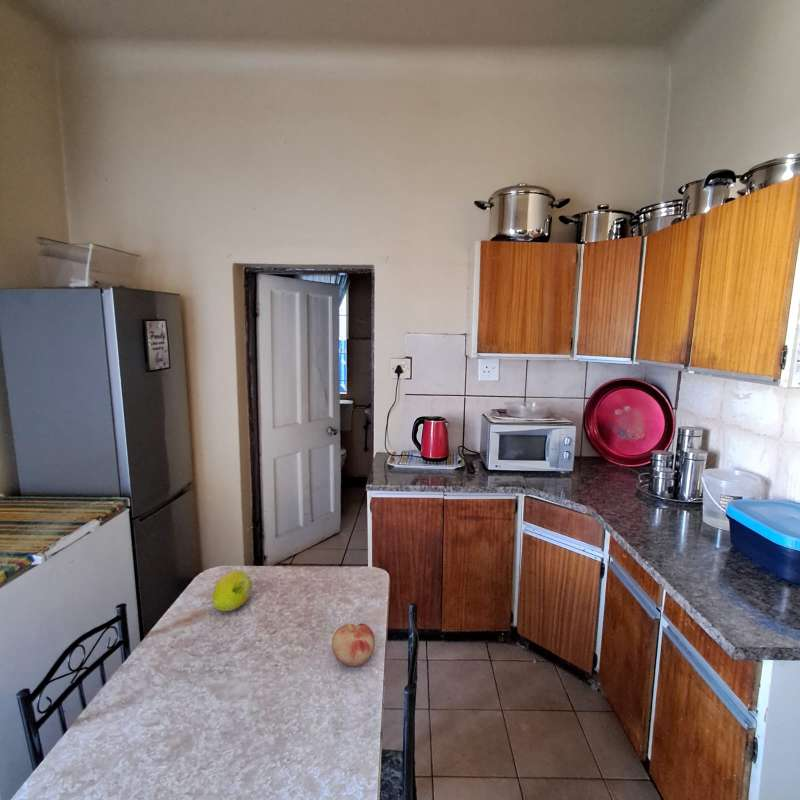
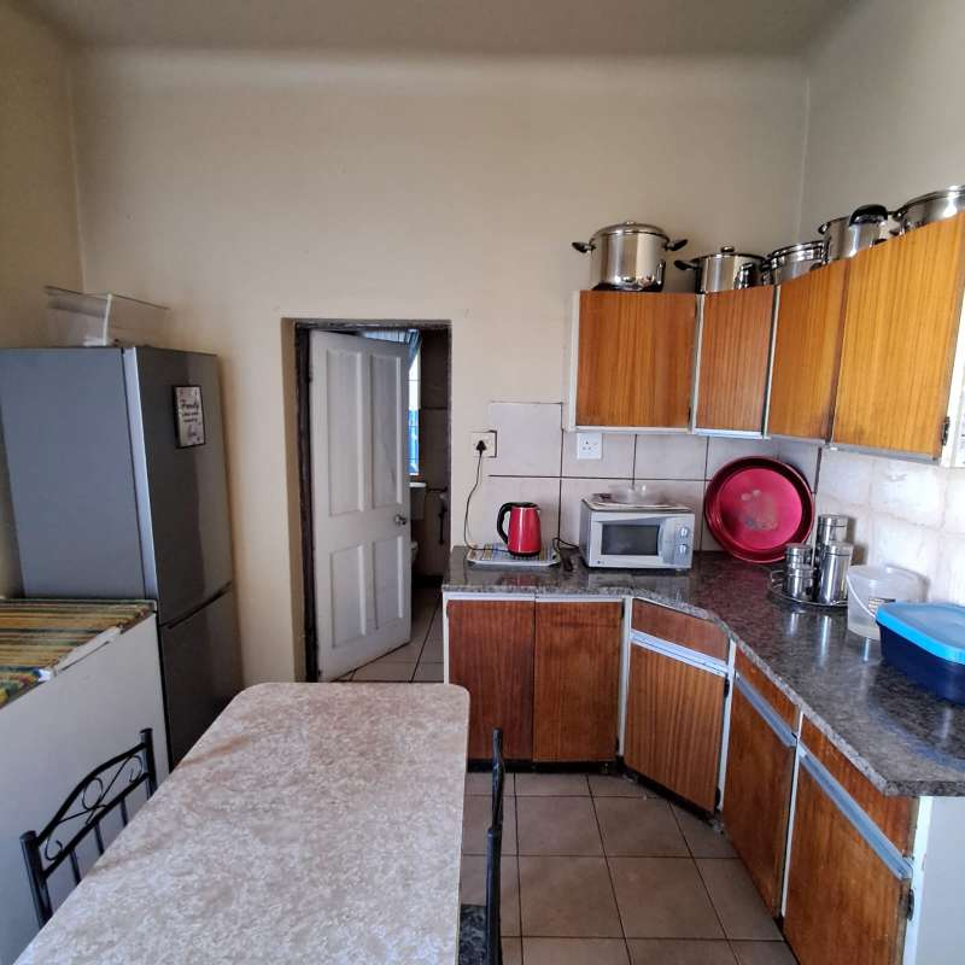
- fruit [331,622,376,668]
- fruit [211,569,253,612]
